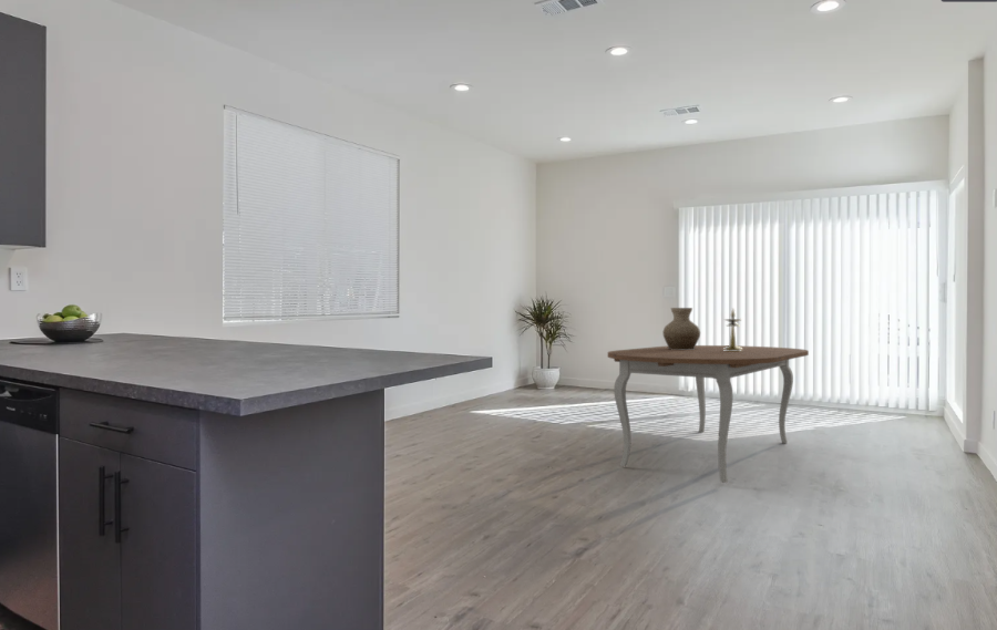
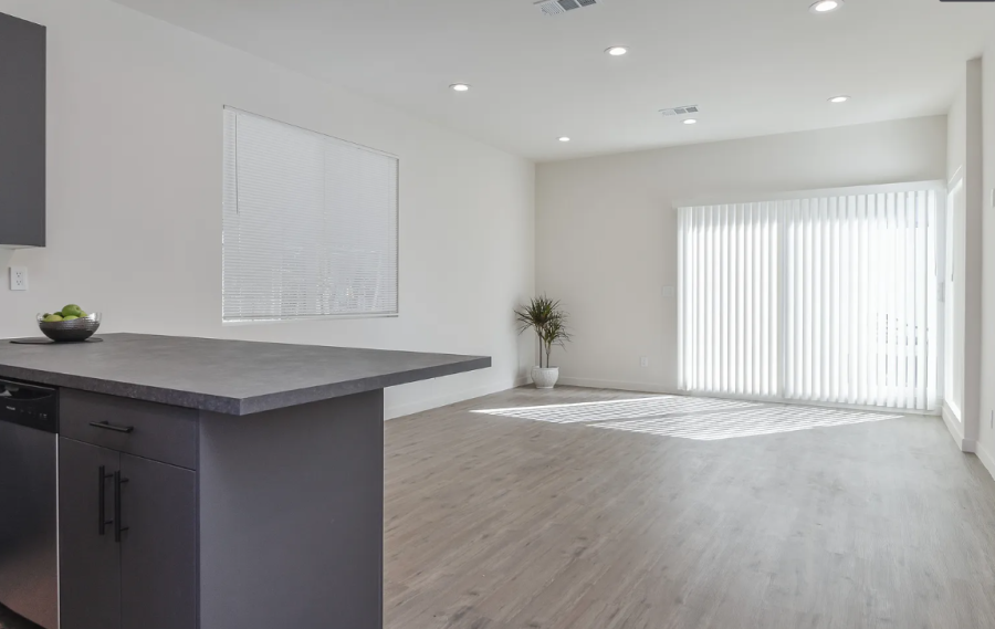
- candlestick [722,307,743,351]
- vase [661,307,701,350]
- dining table [607,344,810,484]
